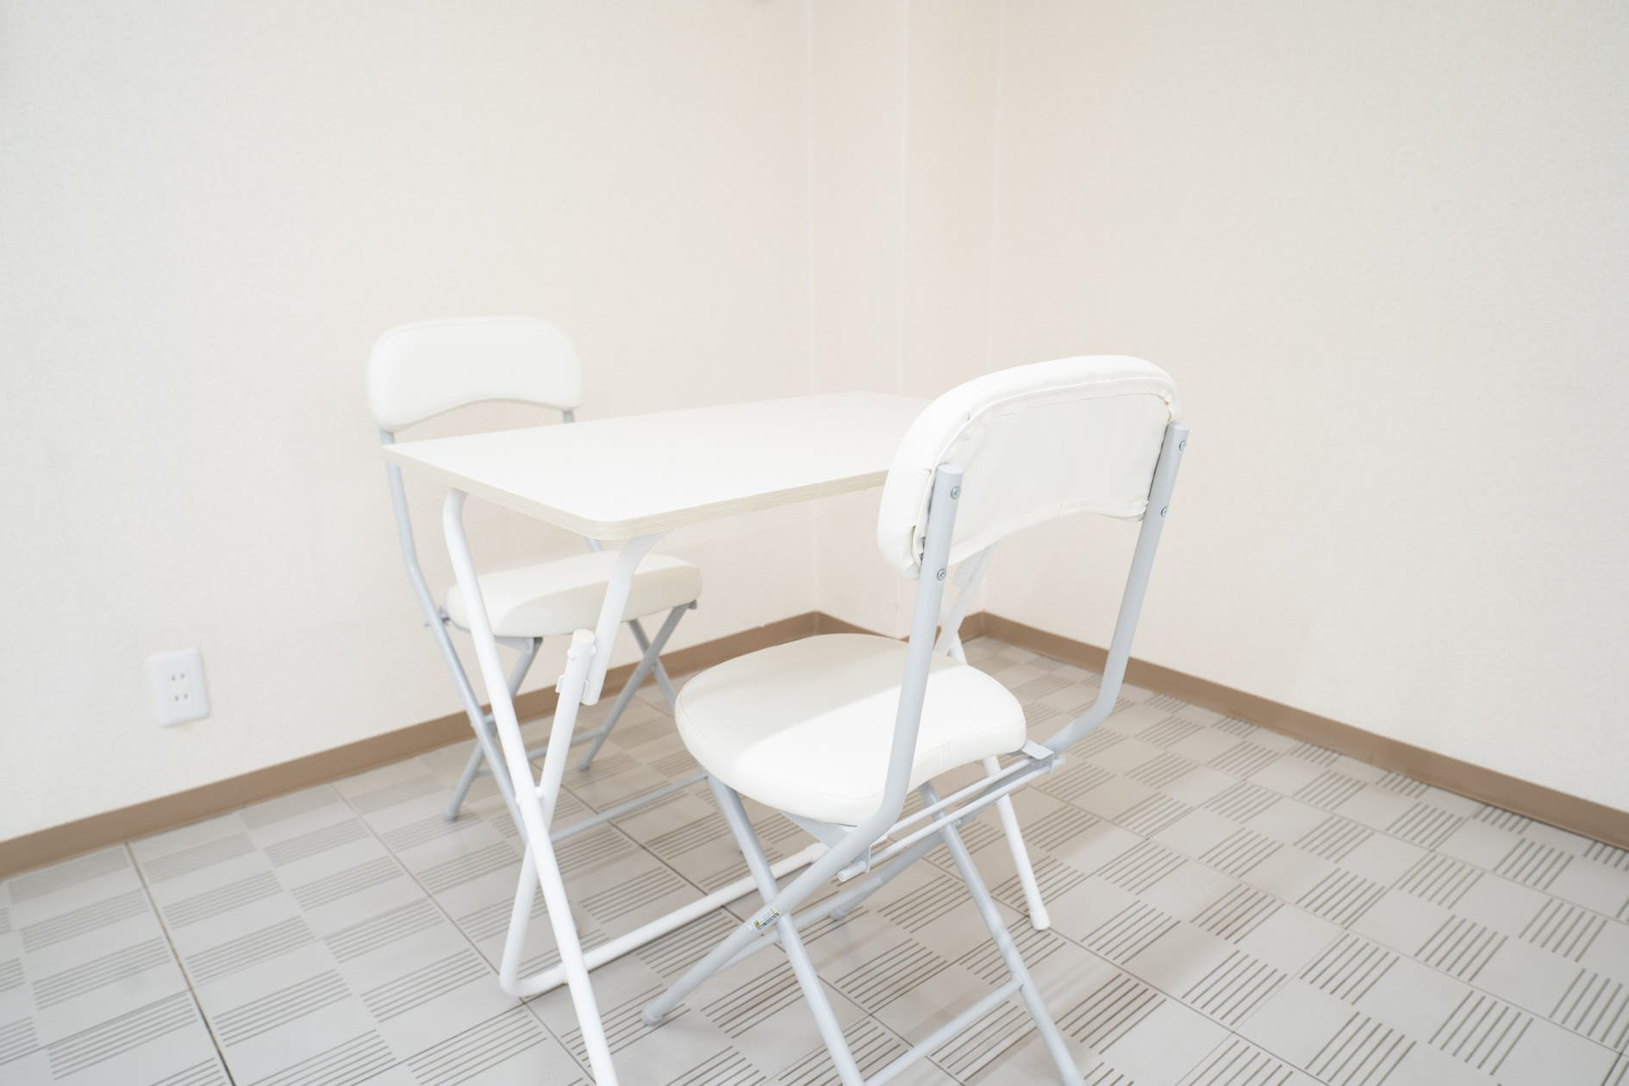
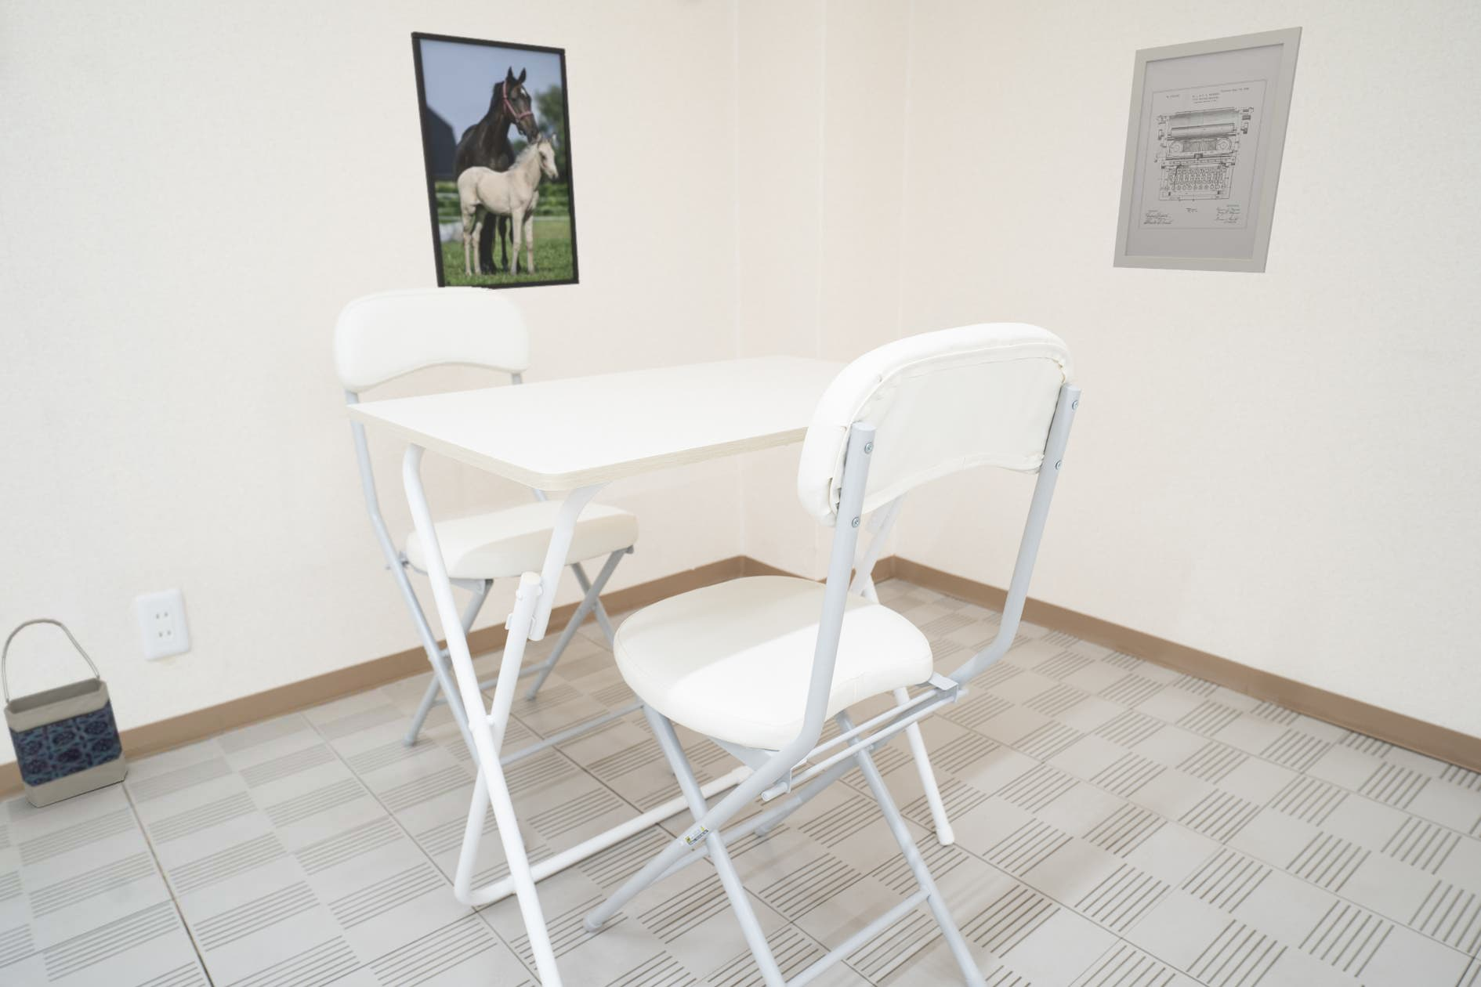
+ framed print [410,31,581,291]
+ bag [1,617,129,809]
+ wall art [1113,25,1304,274]
